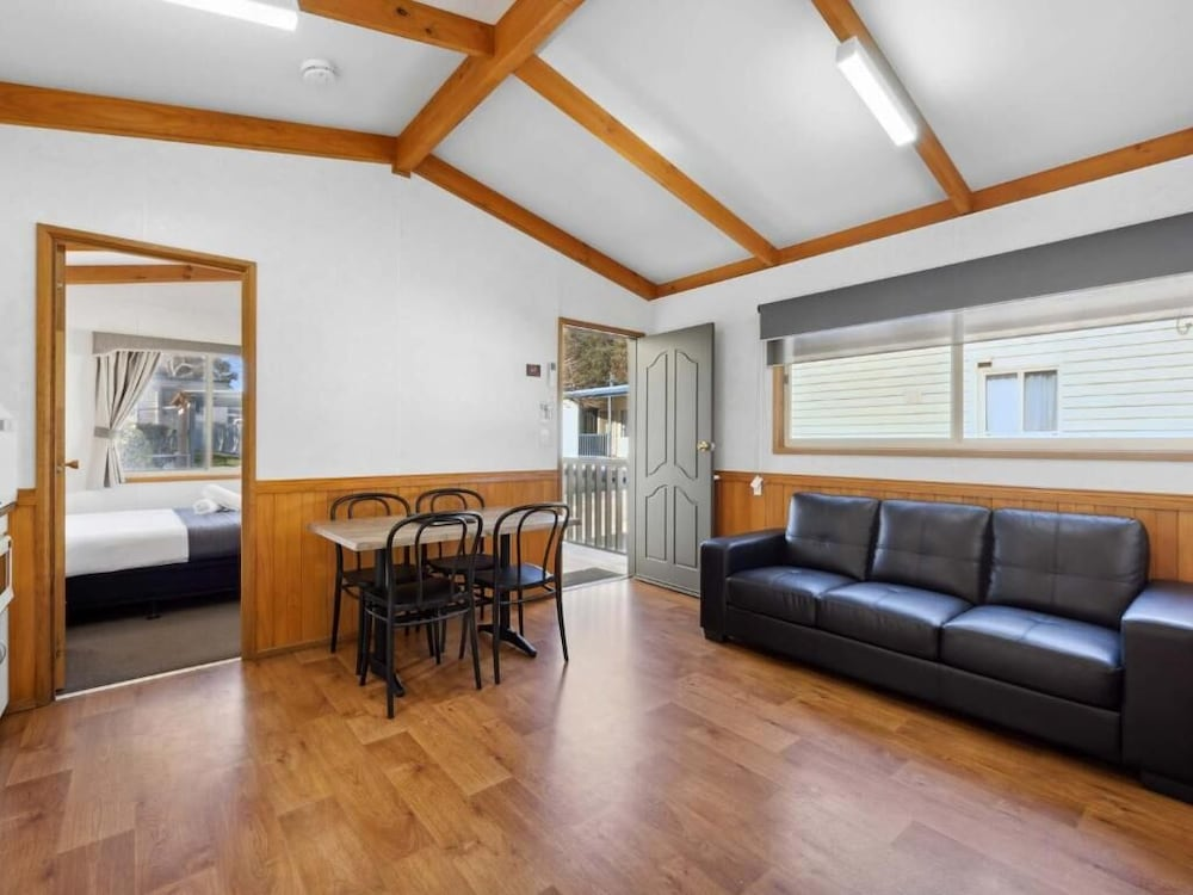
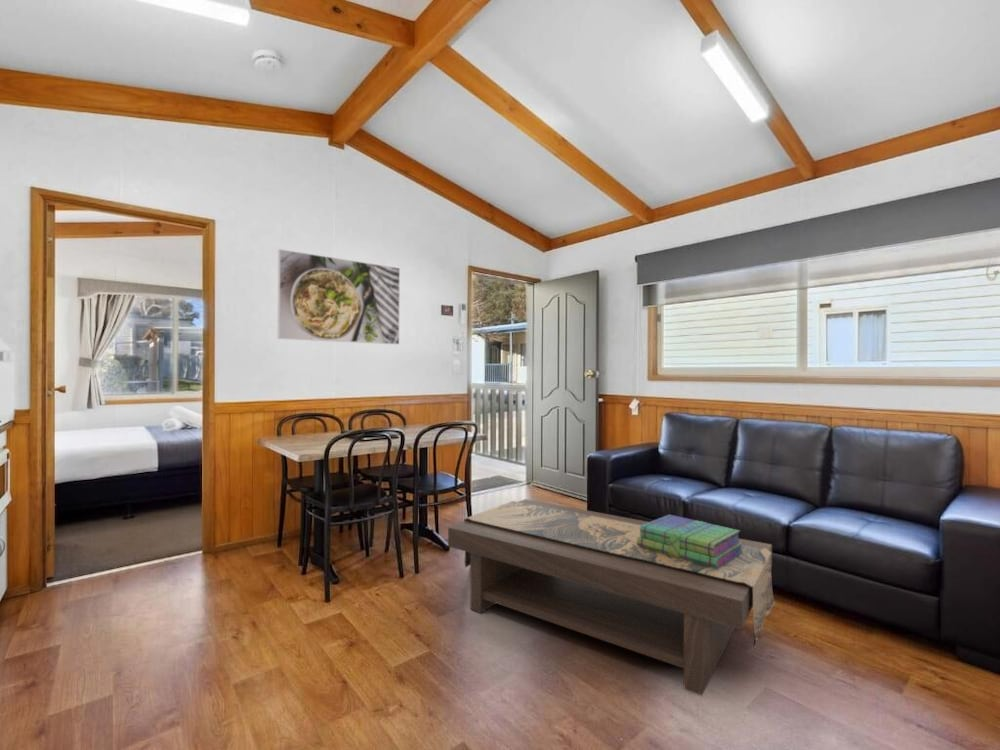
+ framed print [277,248,401,345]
+ stack of books [637,514,743,569]
+ coffee table [447,498,776,696]
